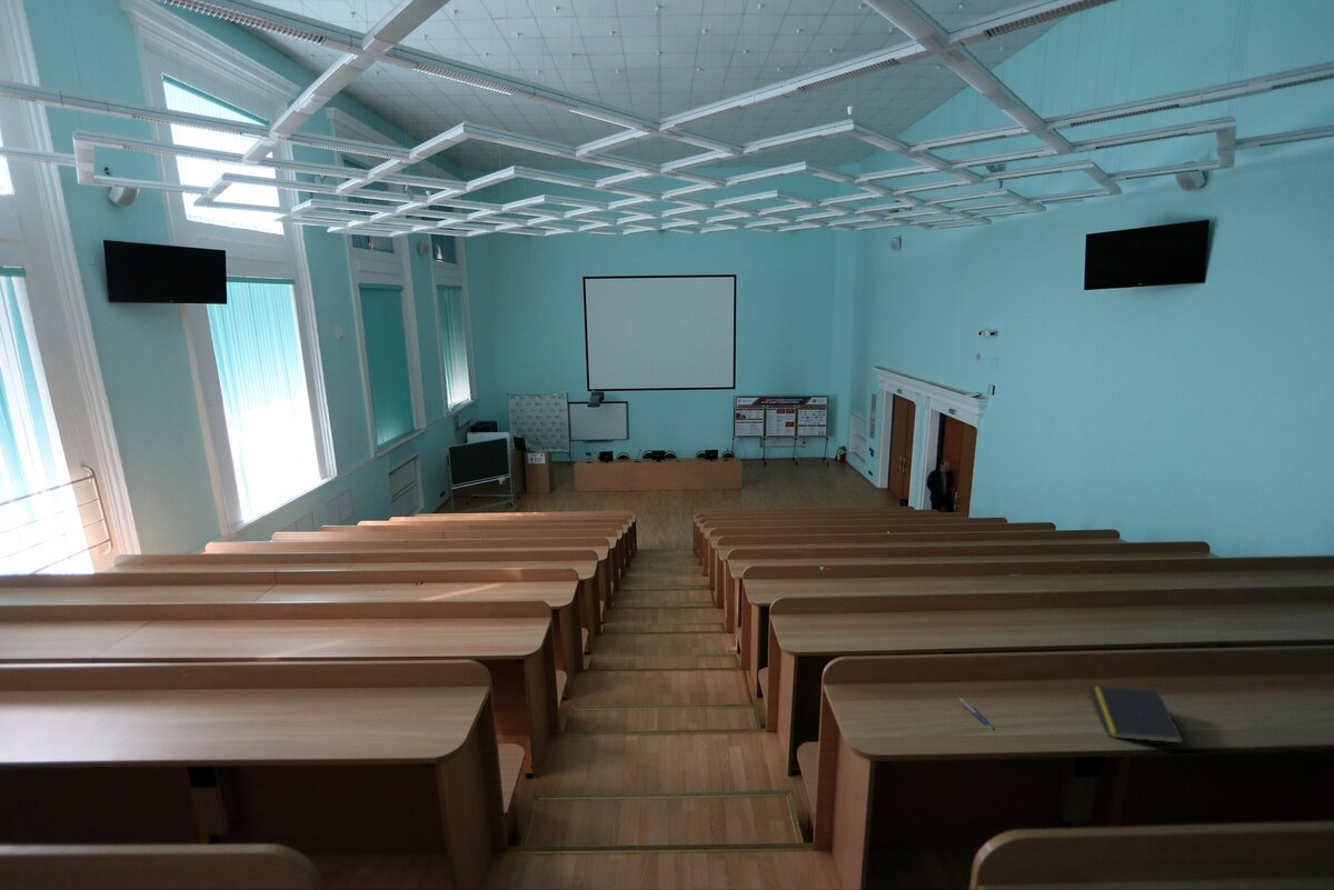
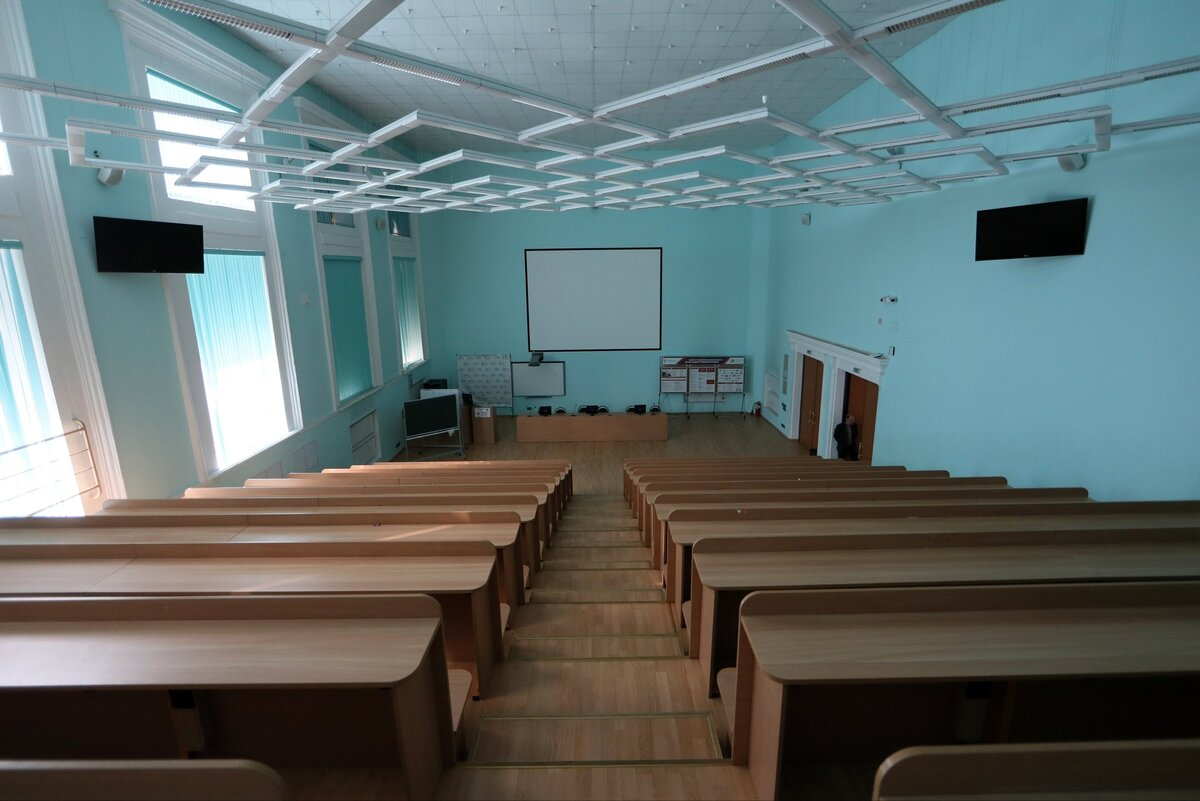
- notepad [1088,686,1184,744]
- pen [958,697,994,731]
